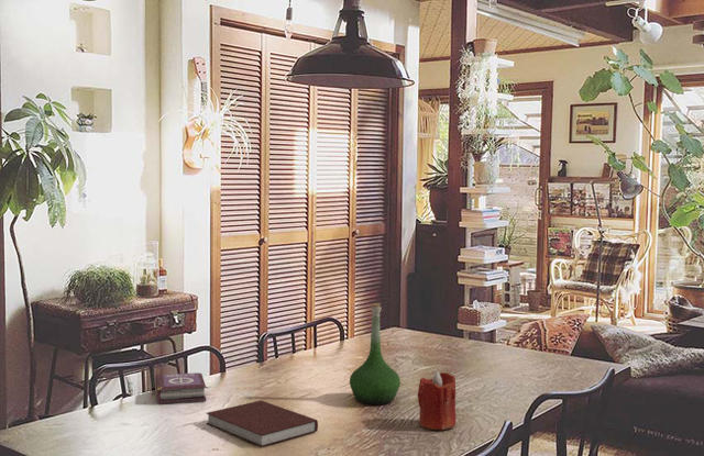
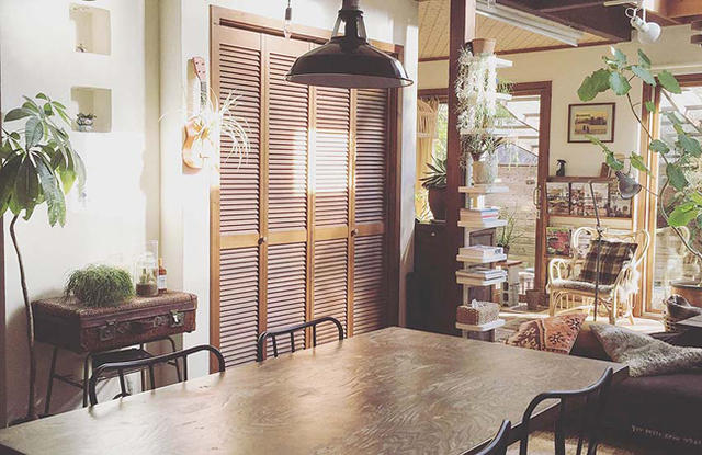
- vase [349,302,402,405]
- book [154,371,207,405]
- candle [417,370,457,431]
- notebook [205,399,319,448]
